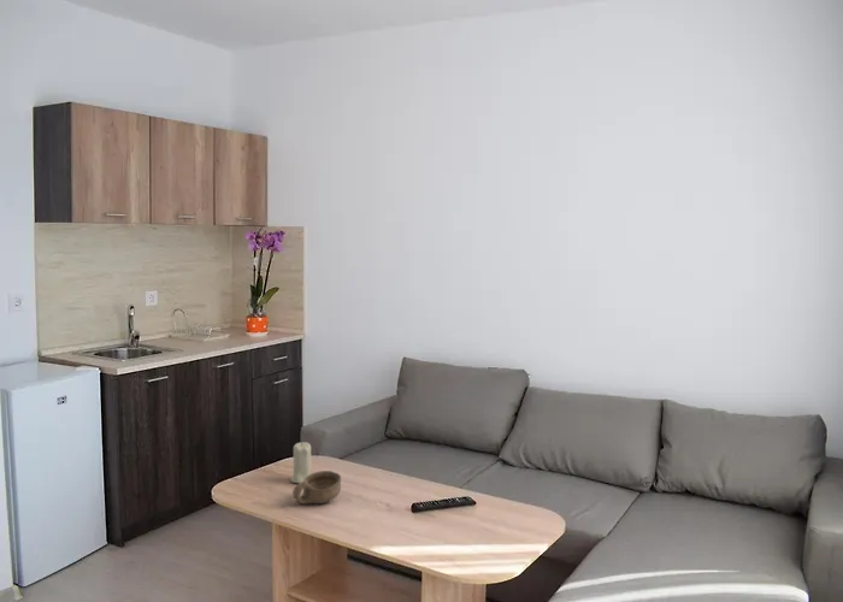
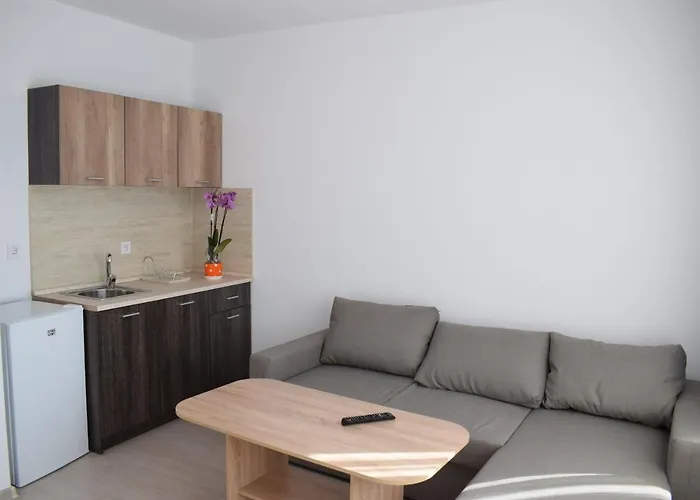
- candle [289,441,312,484]
- bowl [291,470,342,504]
